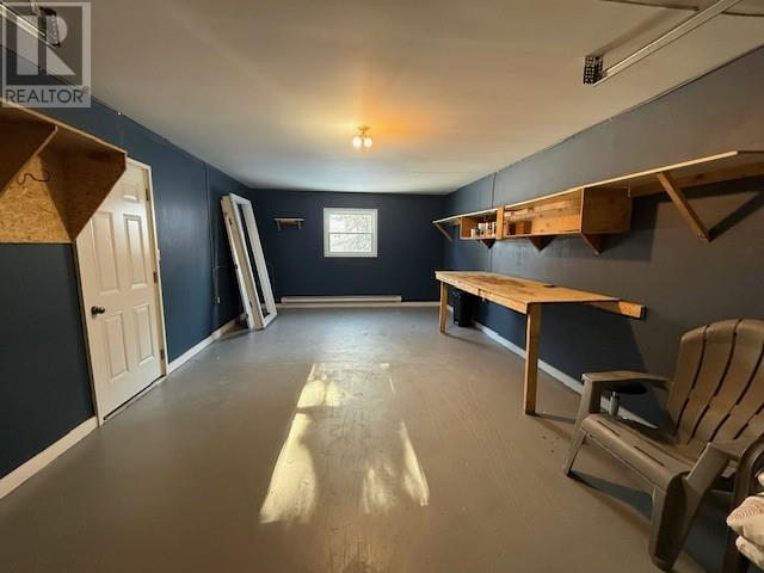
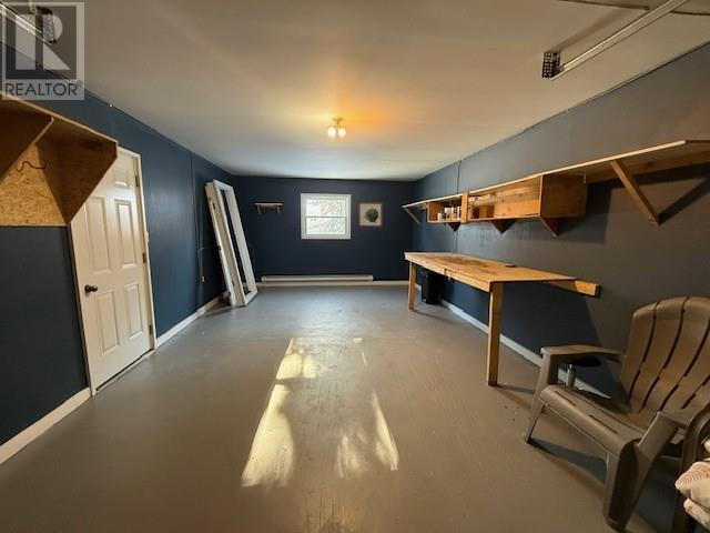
+ wall art [357,201,384,229]
